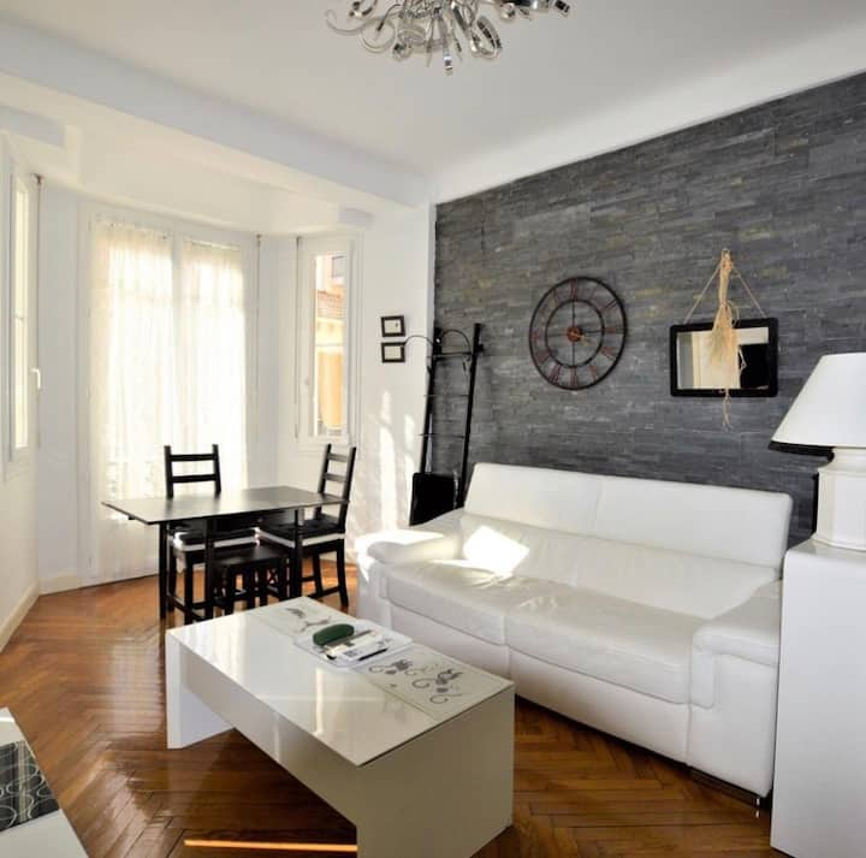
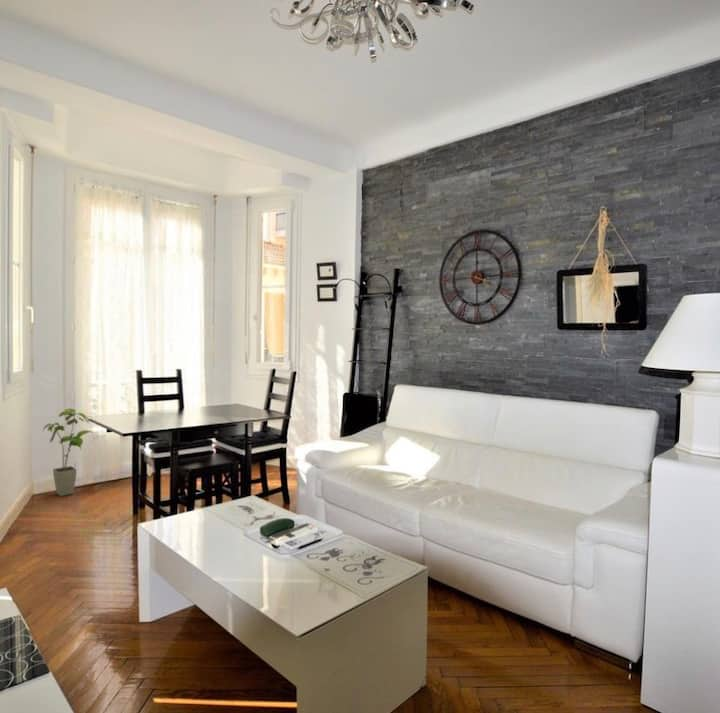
+ house plant [42,407,94,497]
